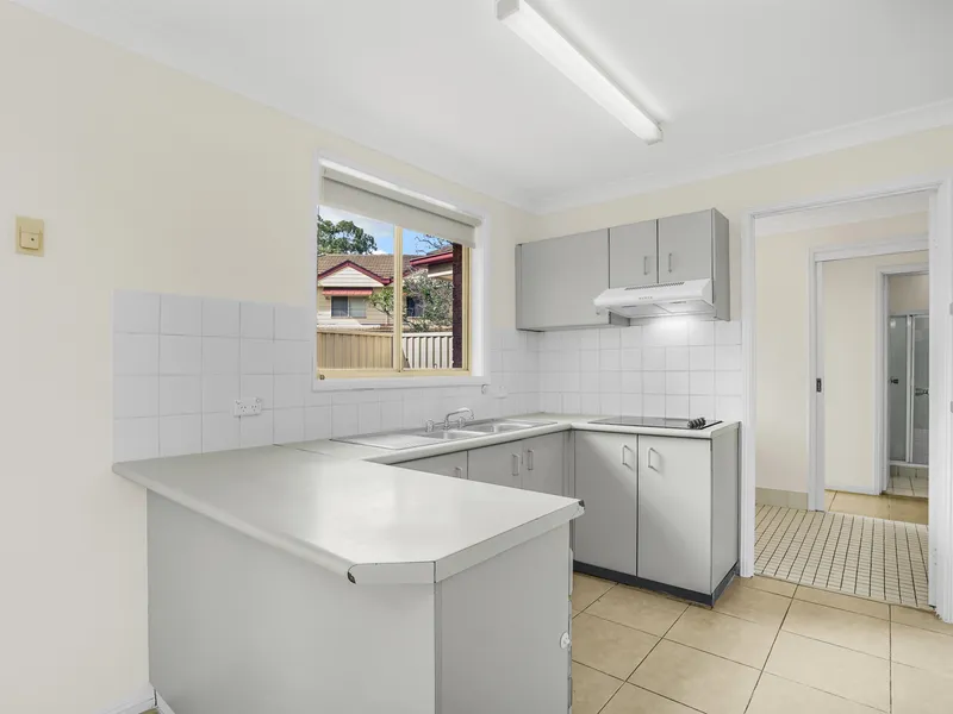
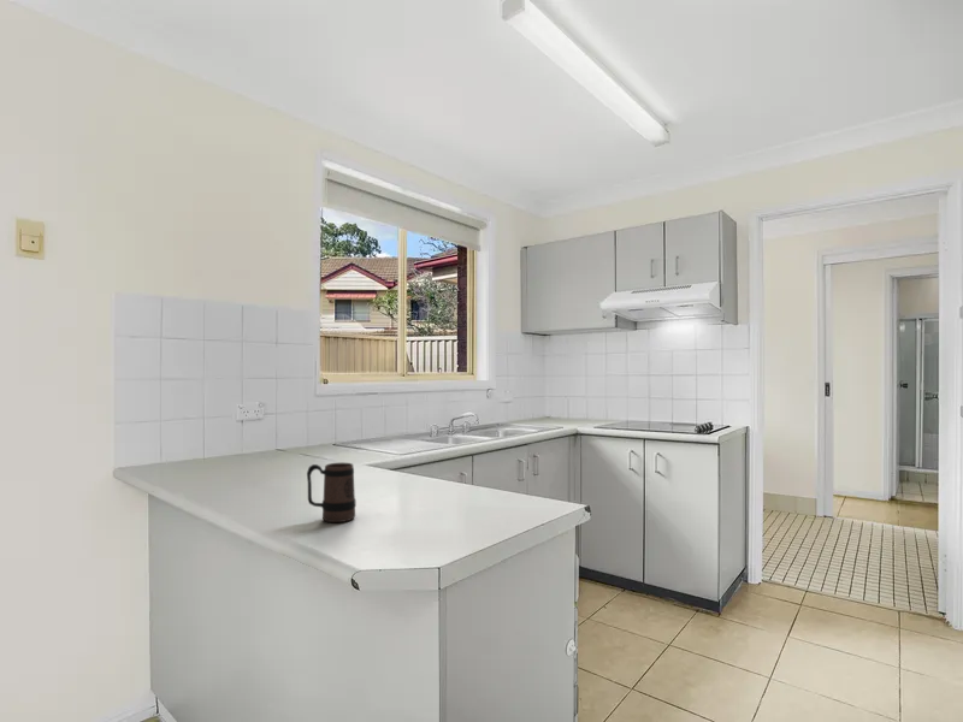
+ mug [306,462,358,523]
